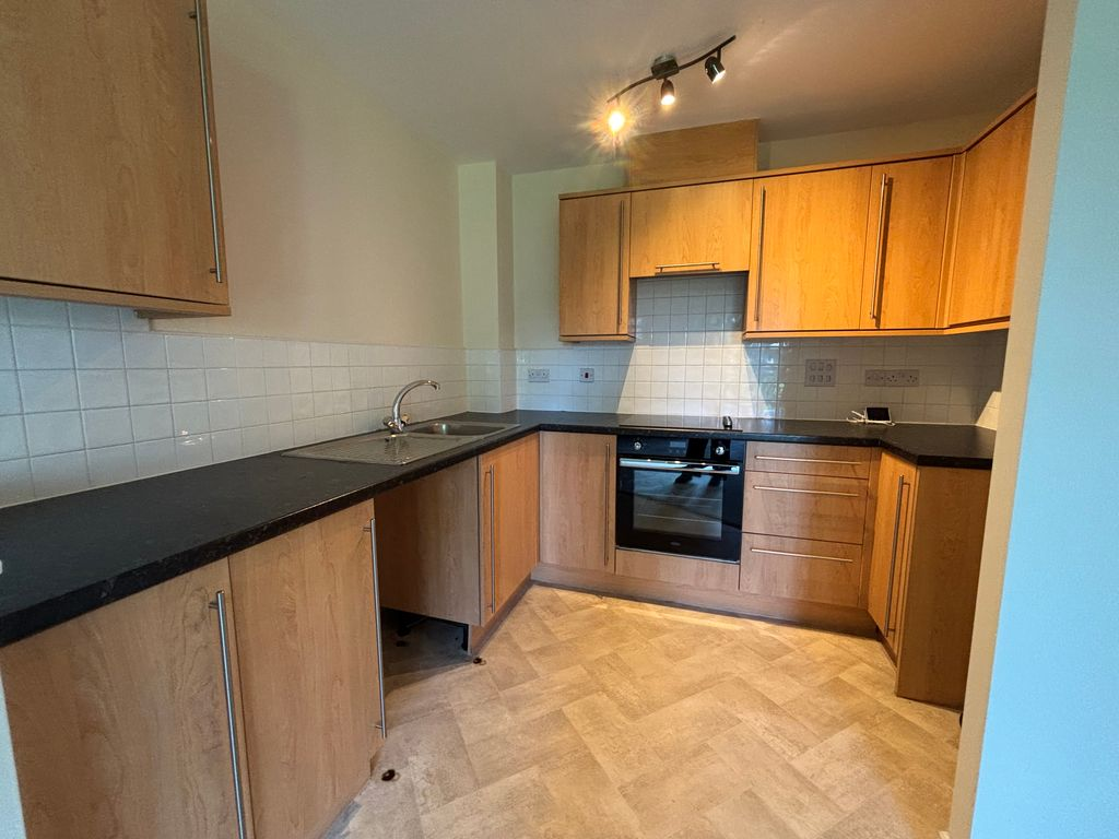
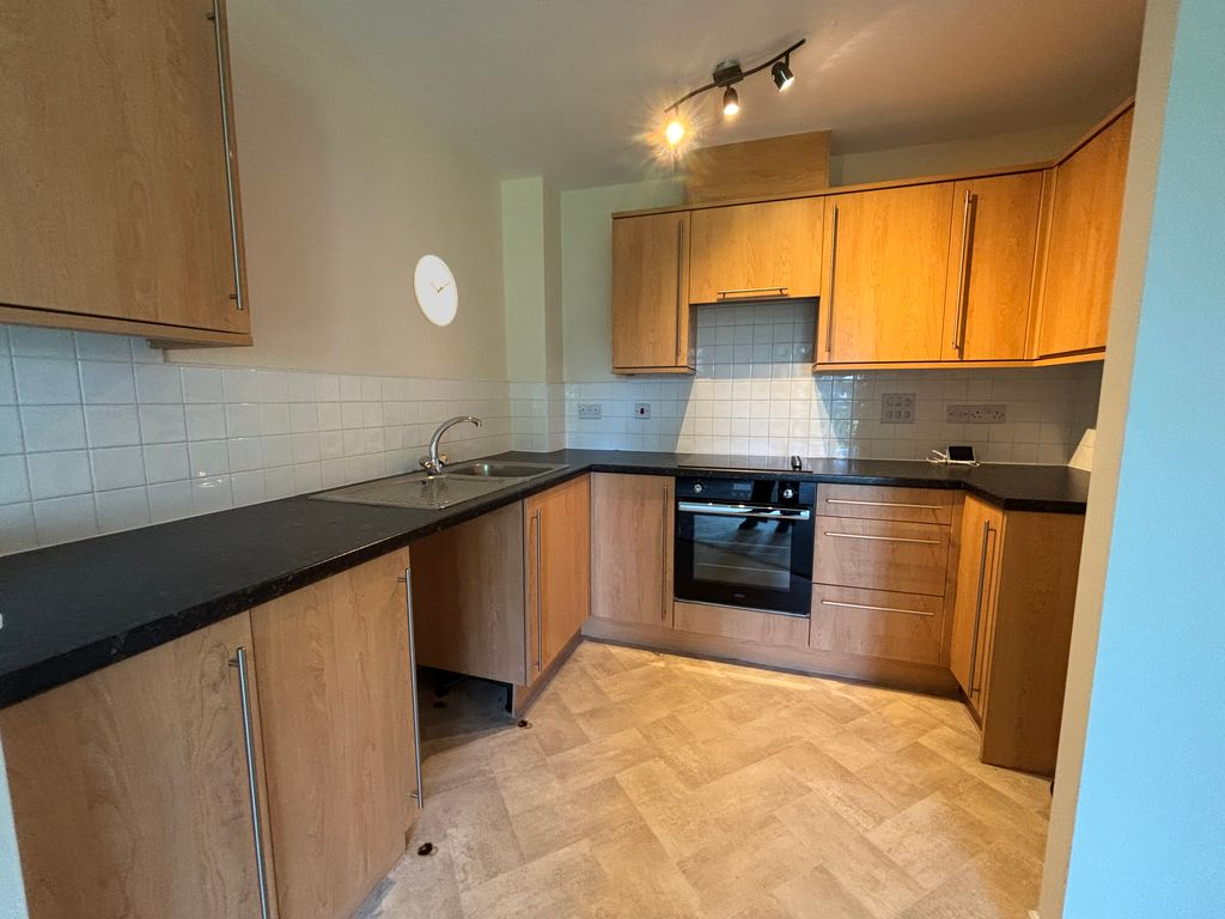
+ wall clock [412,254,458,328]
